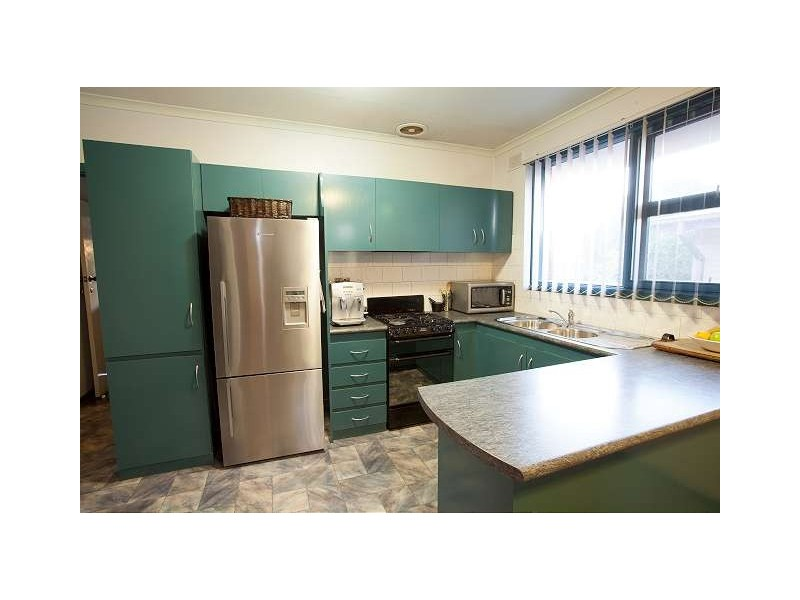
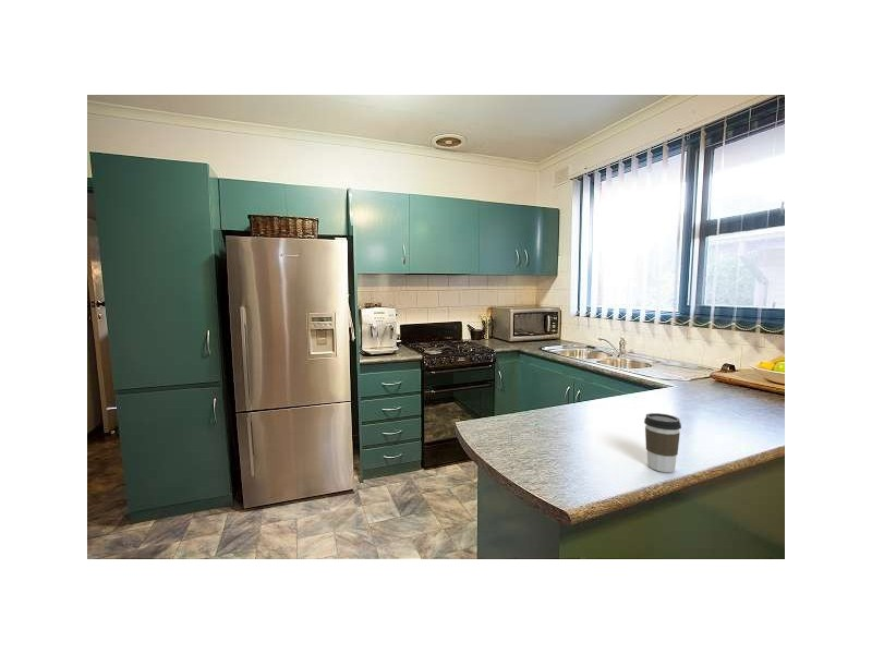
+ coffee cup [643,412,682,473]
